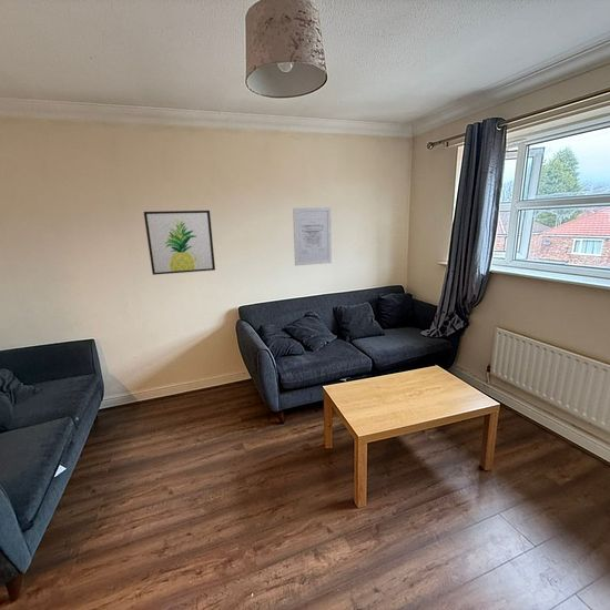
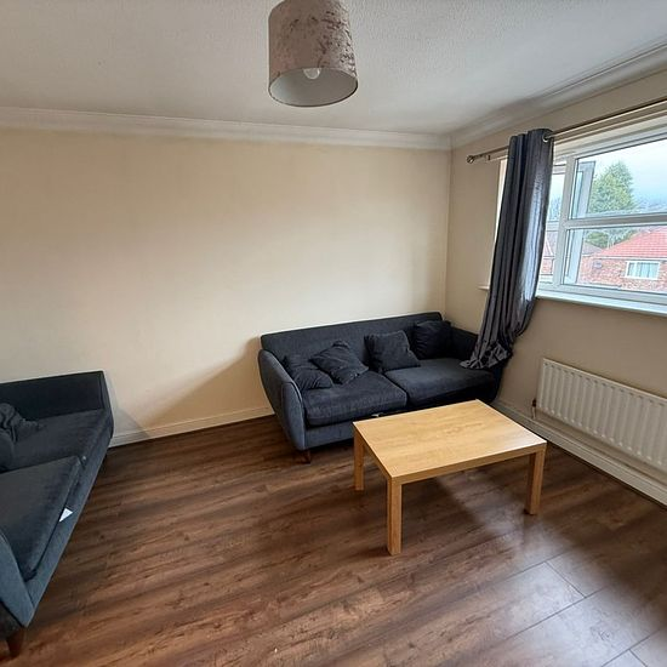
- wall art [143,210,216,276]
- wall art [292,206,333,267]
